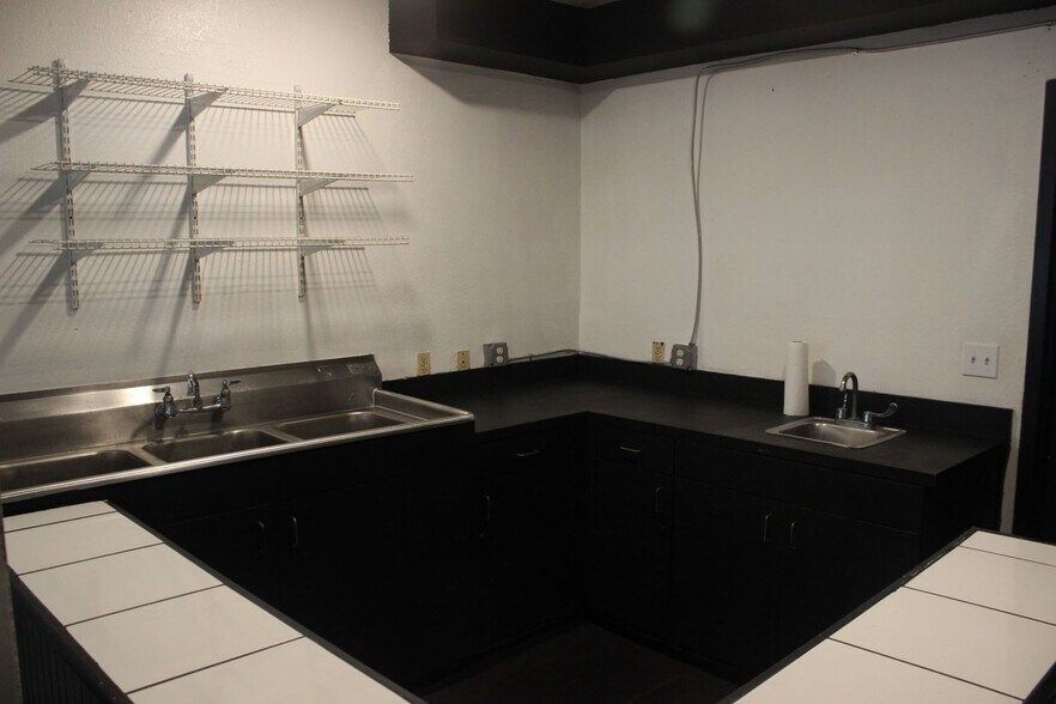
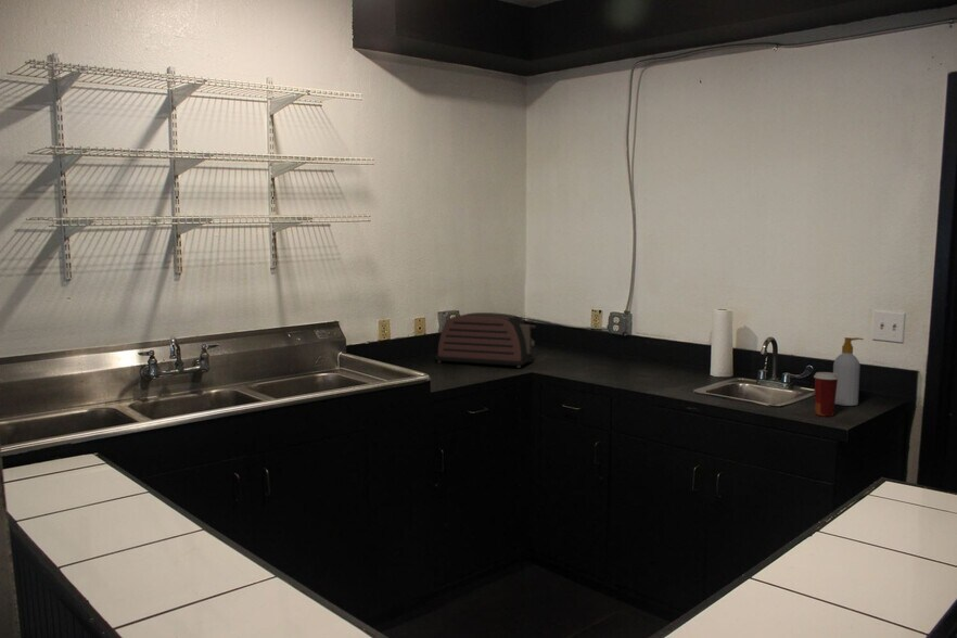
+ paper cup [813,371,839,418]
+ toaster [434,311,537,369]
+ soap bottle [832,336,865,407]
